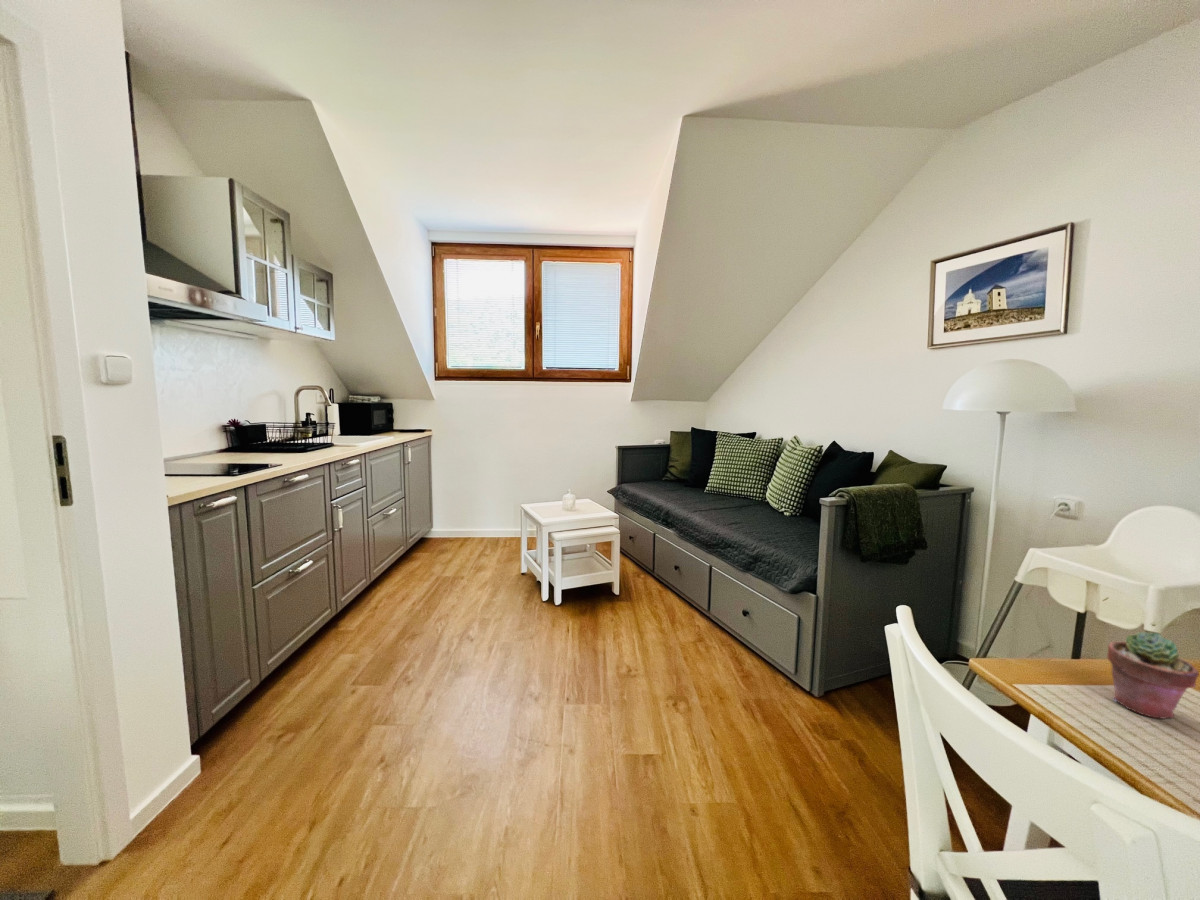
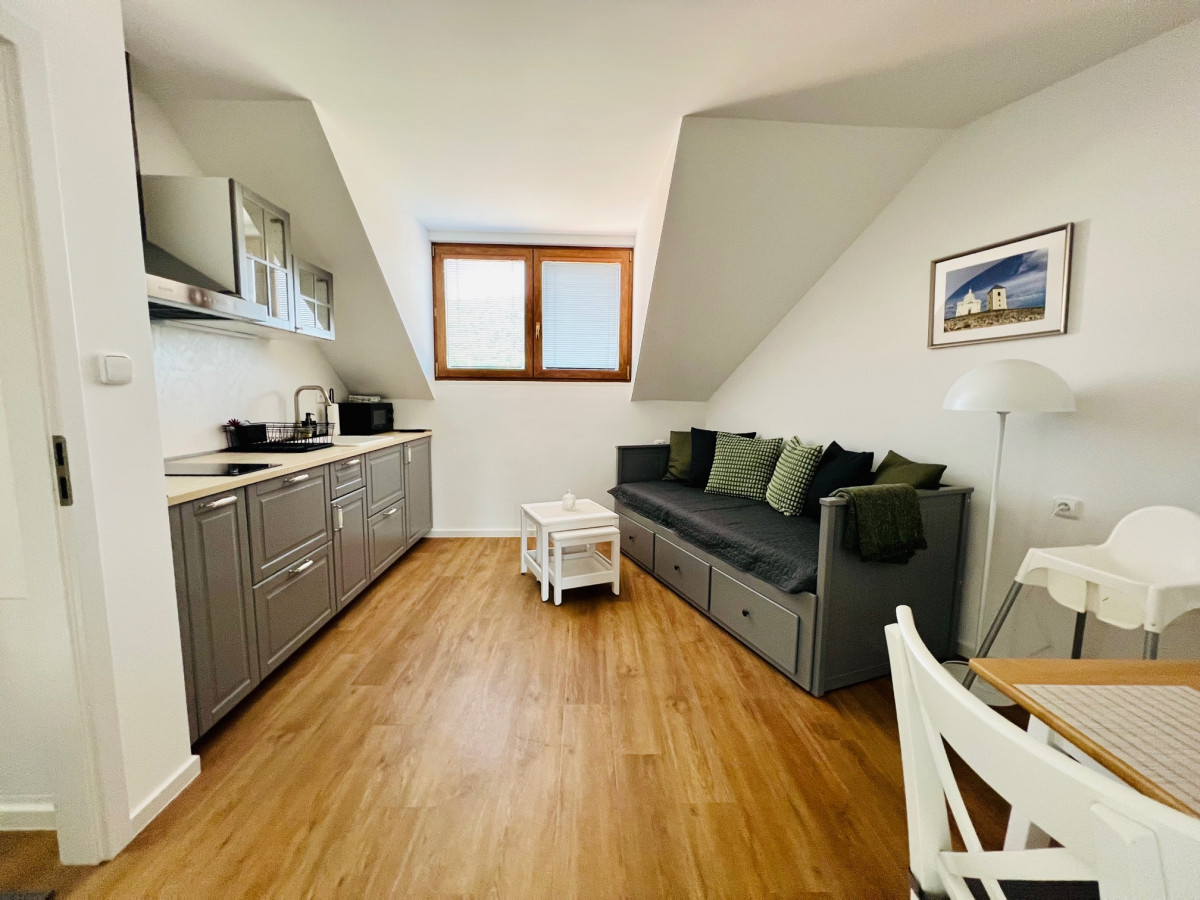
- potted succulent [1106,631,1200,720]
